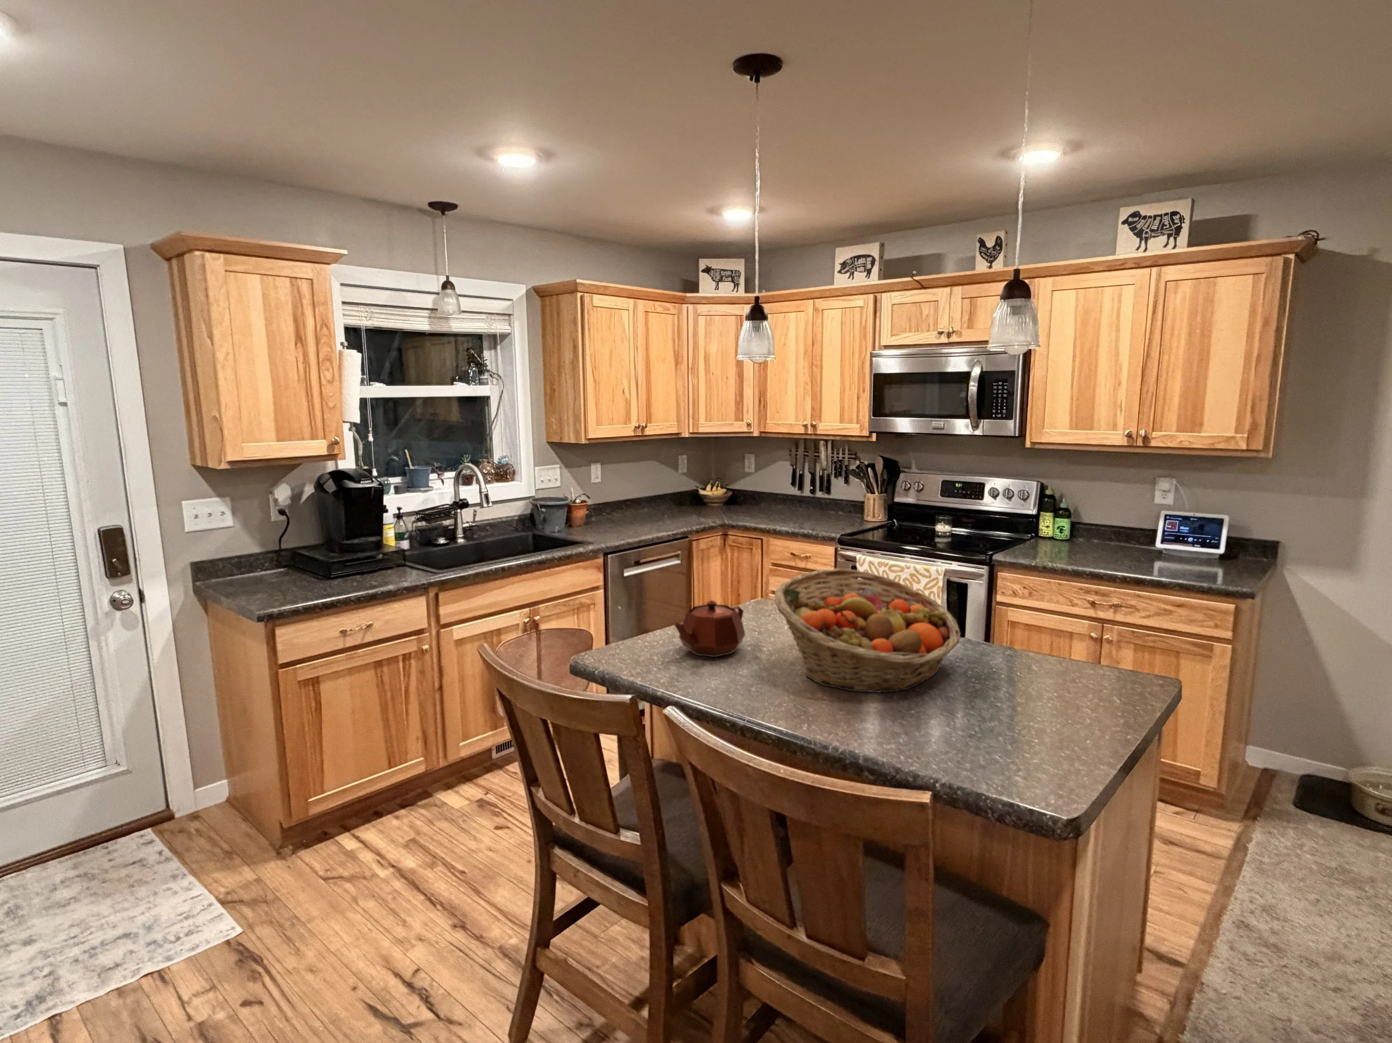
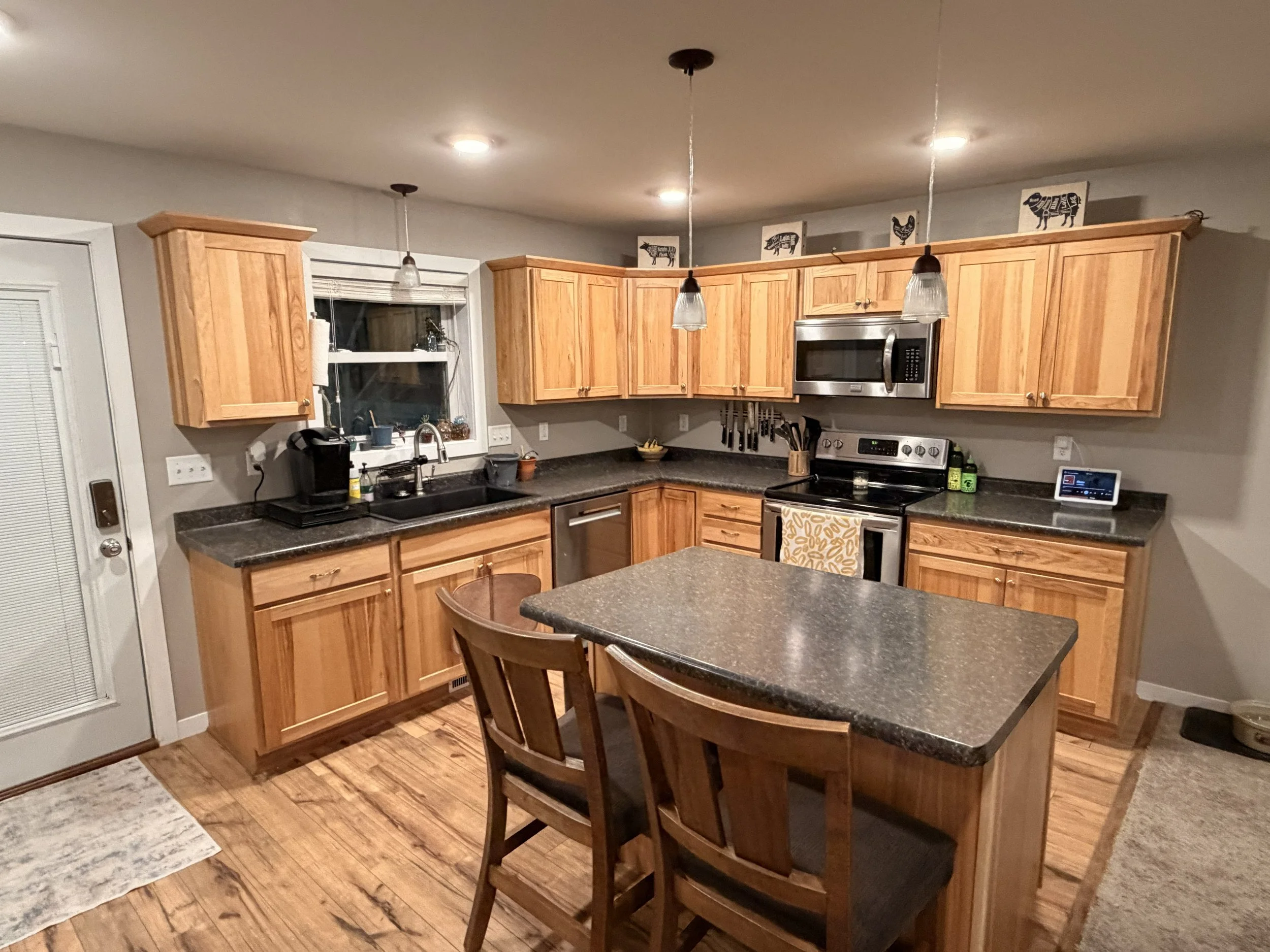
- fruit basket [774,568,961,694]
- teapot [673,599,746,657]
